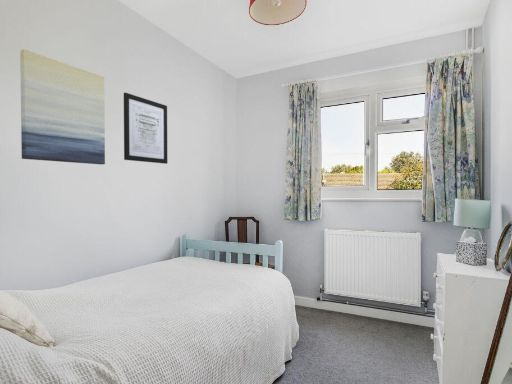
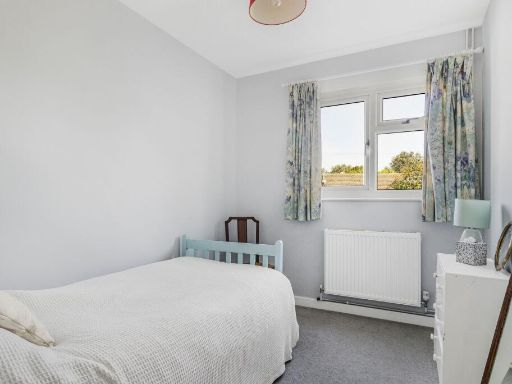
- wall art [19,48,106,165]
- wall art [123,92,168,165]
